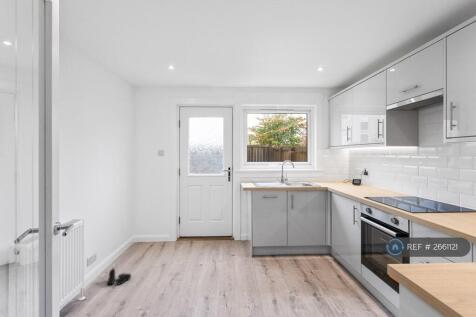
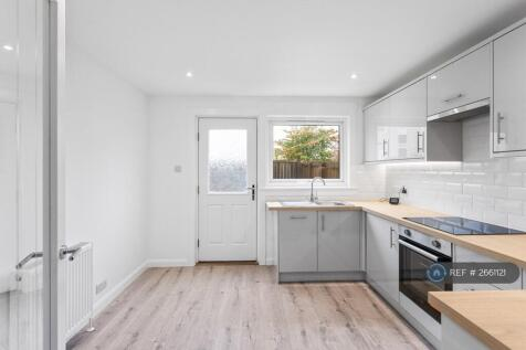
- boots [106,267,132,285]
